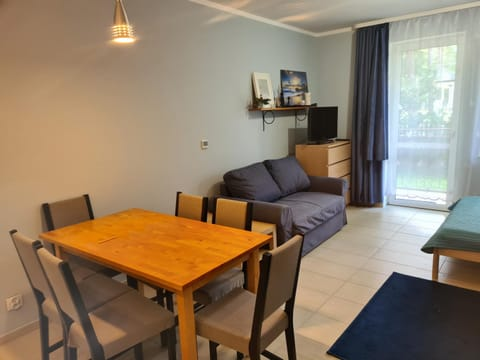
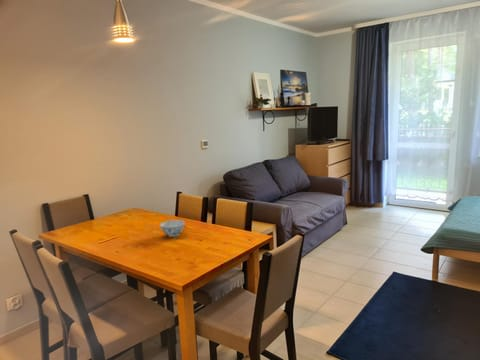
+ chinaware [159,219,185,238]
